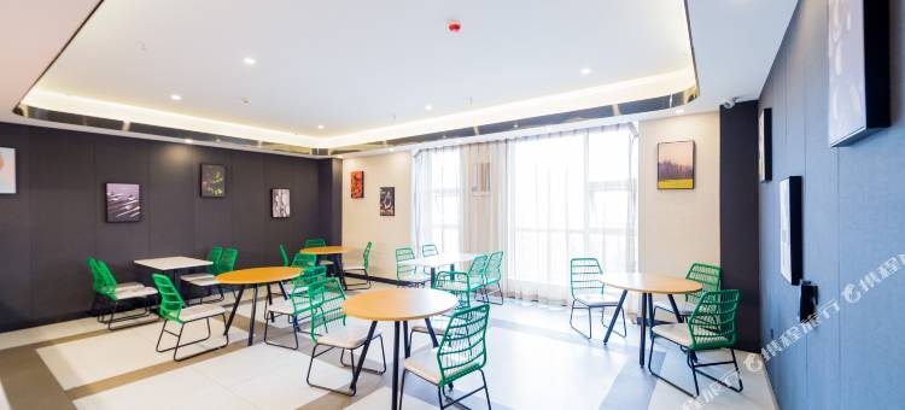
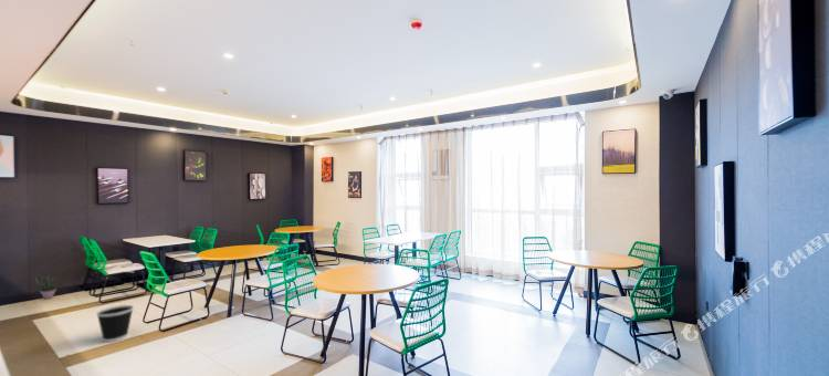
+ potted plant [34,274,61,300]
+ wastebasket [95,304,135,343]
